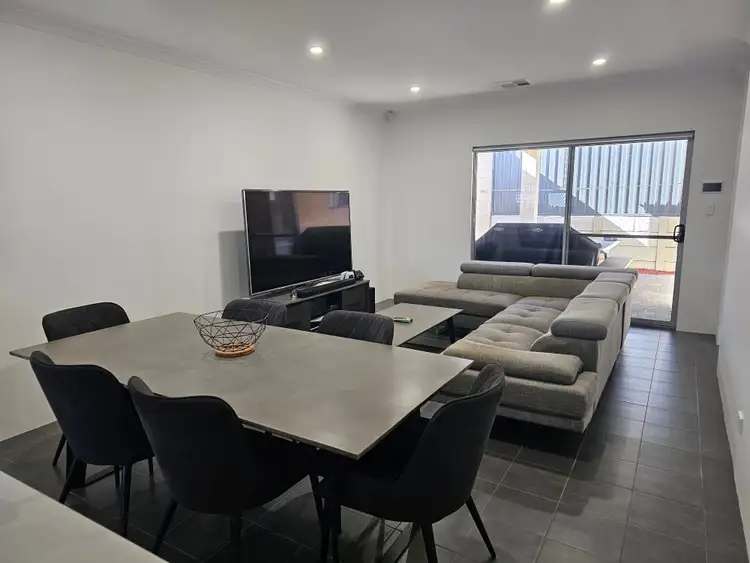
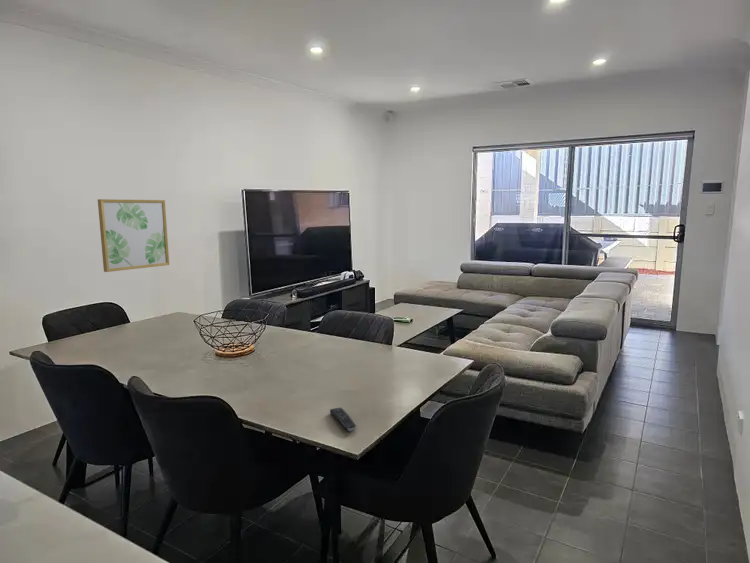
+ remote control [329,407,357,432]
+ wall art [97,198,170,273]
